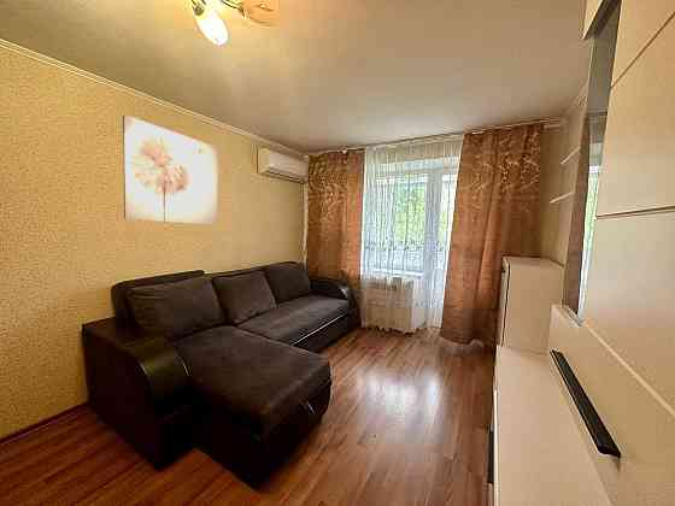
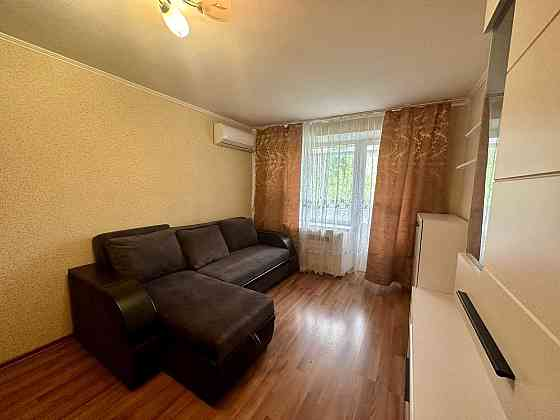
- wall art [122,113,219,225]
